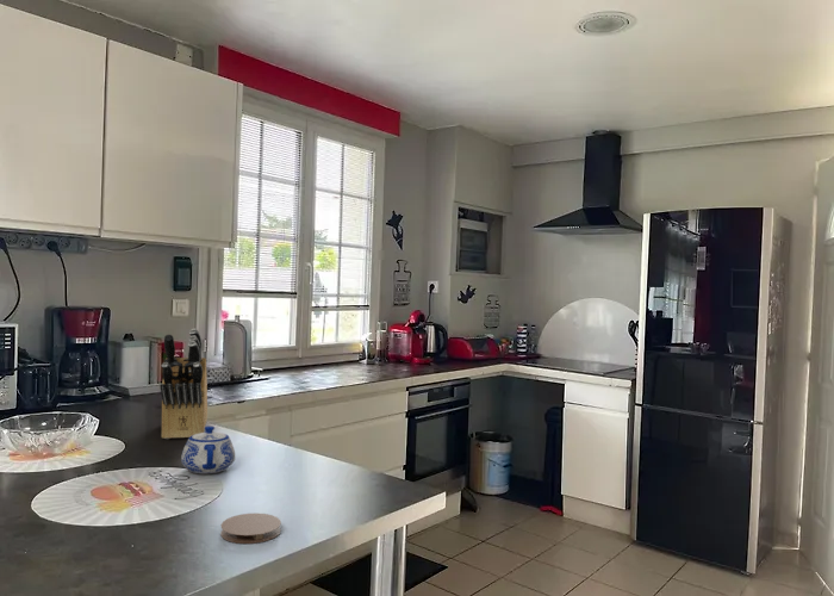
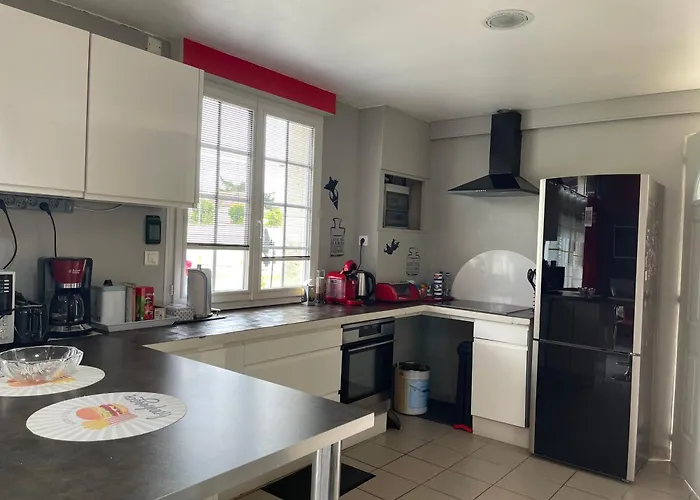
- knife block [158,328,208,440]
- teapot [180,426,236,474]
- coaster [219,513,282,545]
